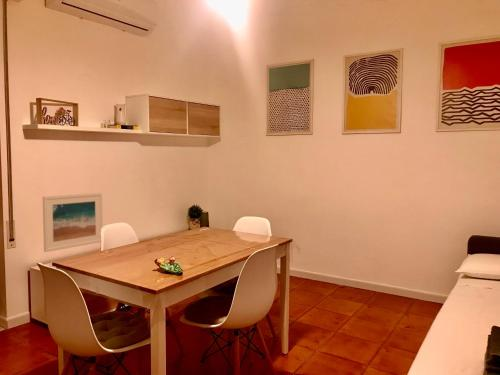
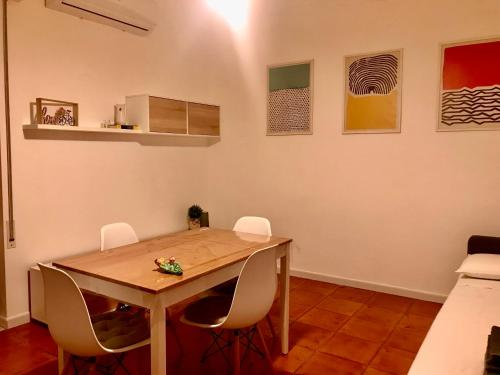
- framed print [42,192,104,253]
